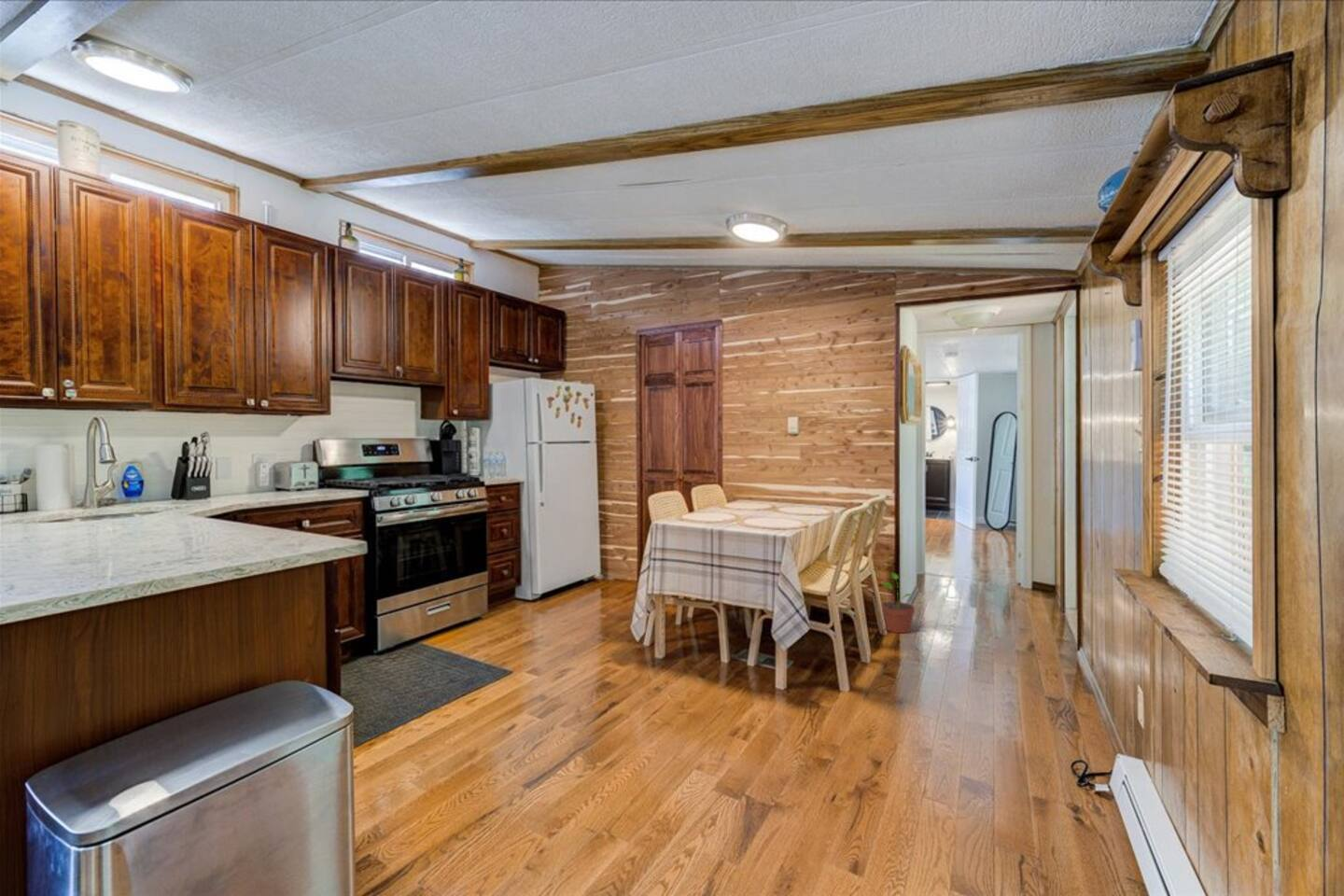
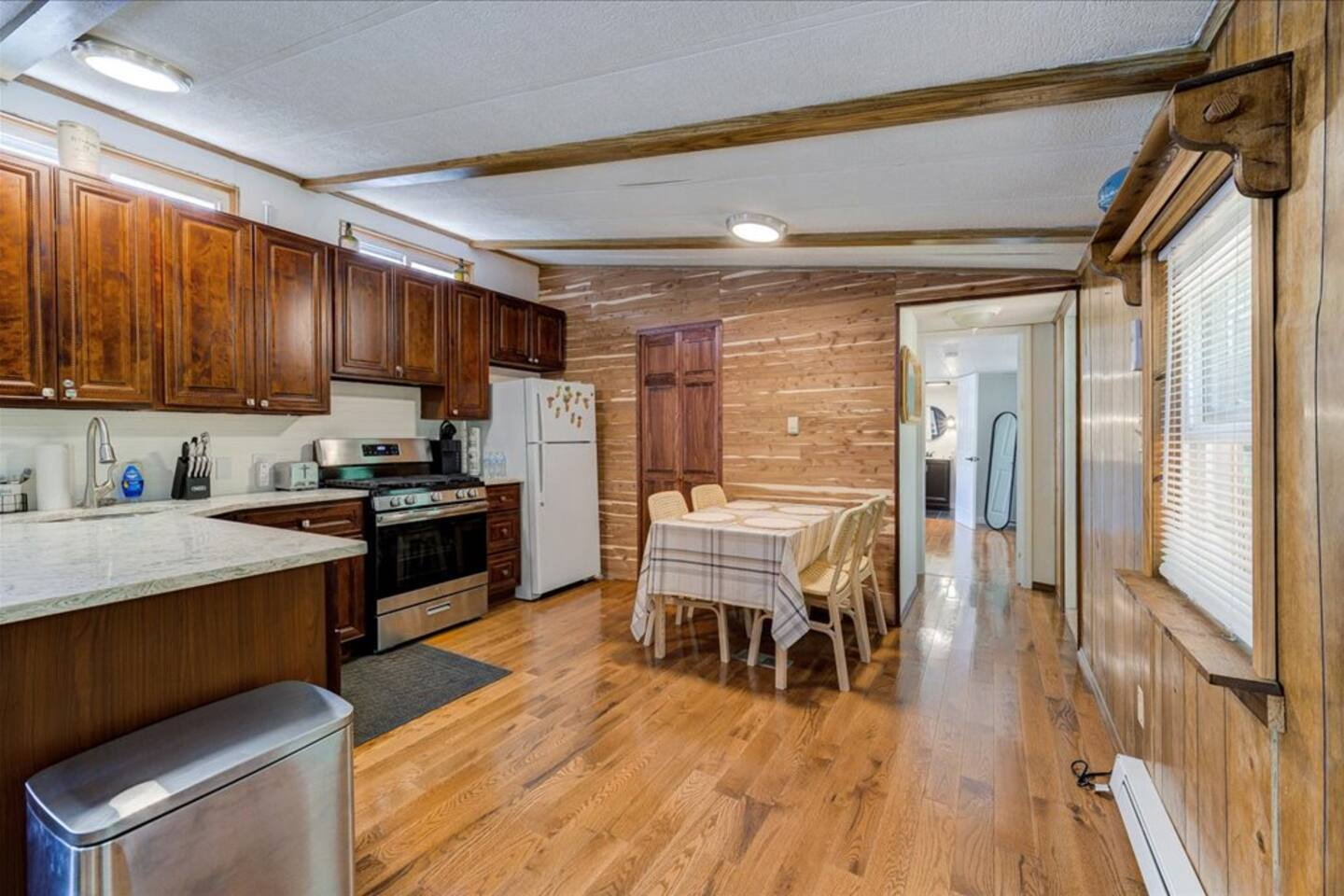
- potted plant [880,571,916,634]
